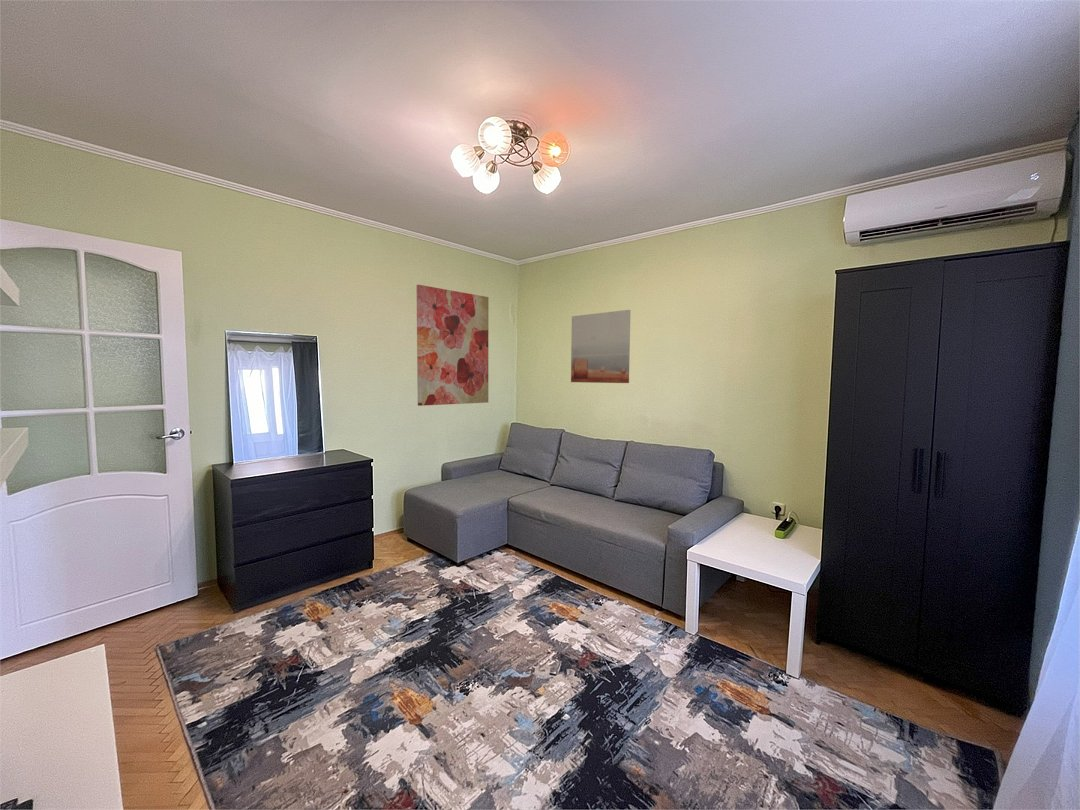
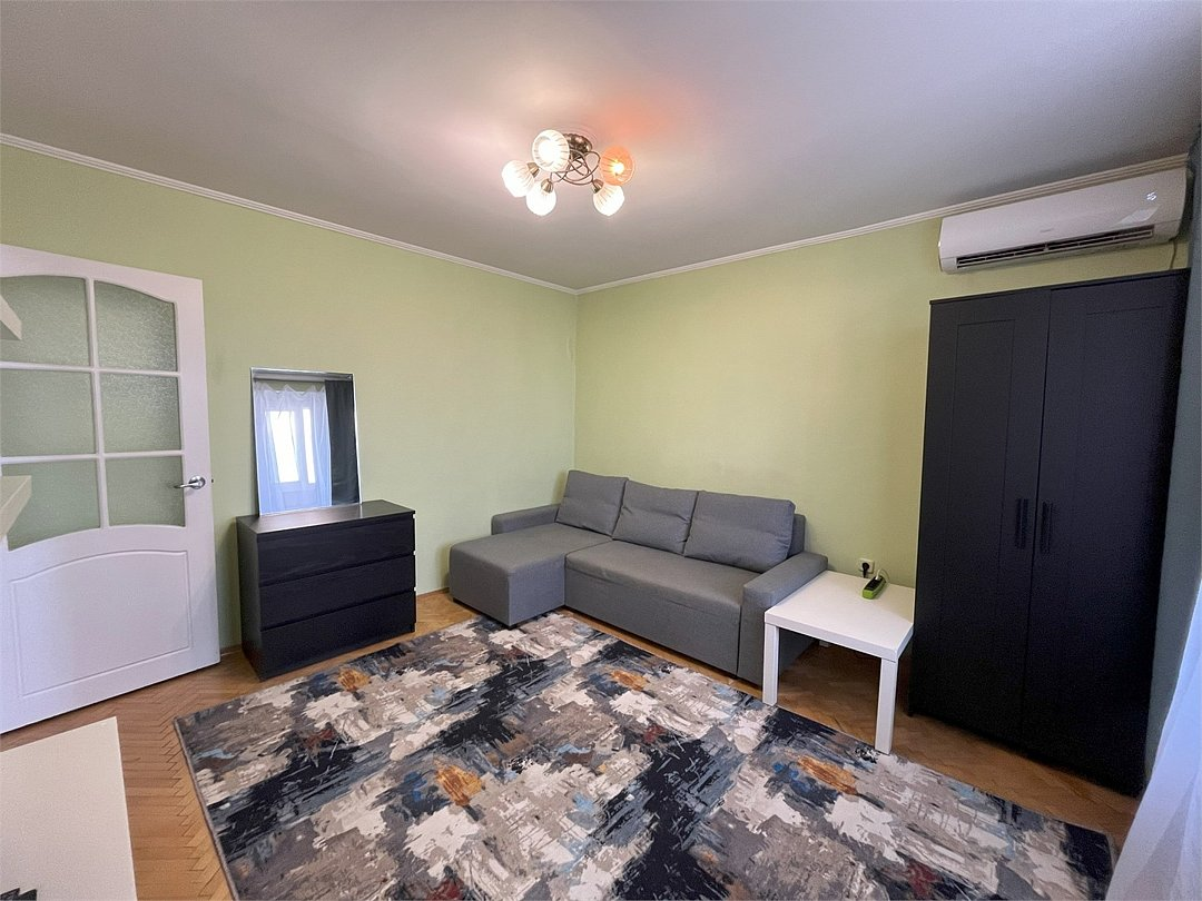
- wall art [570,309,631,384]
- wall art [416,284,490,407]
